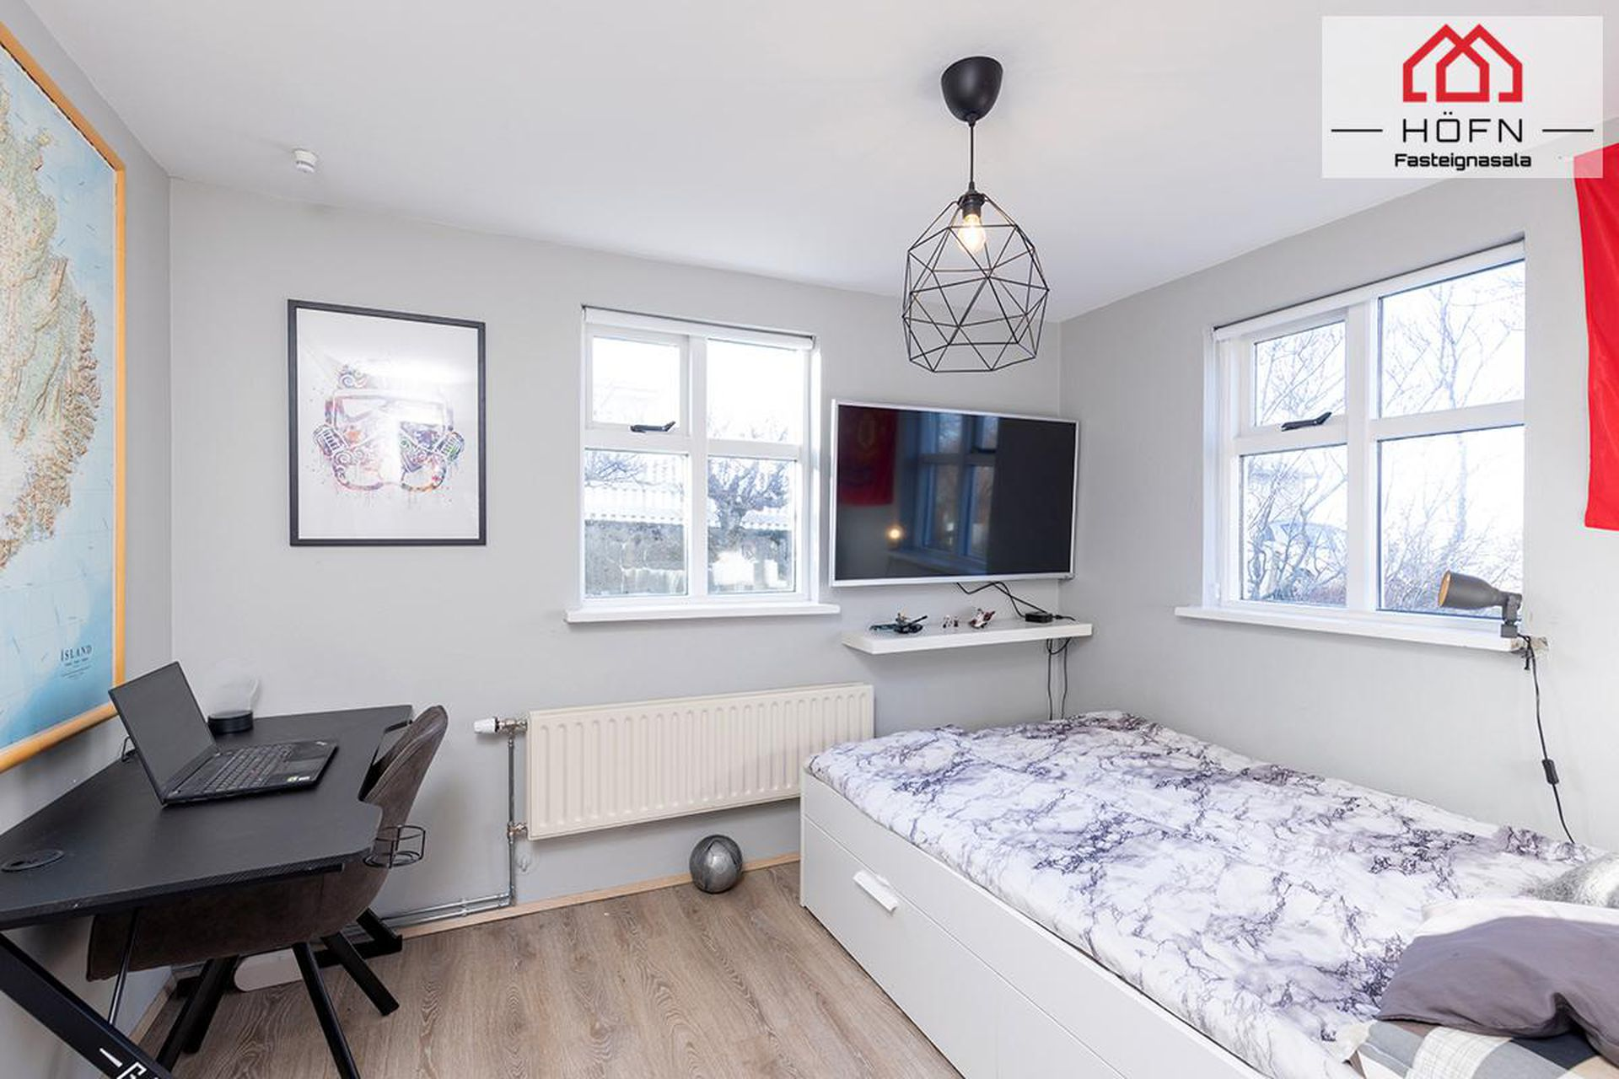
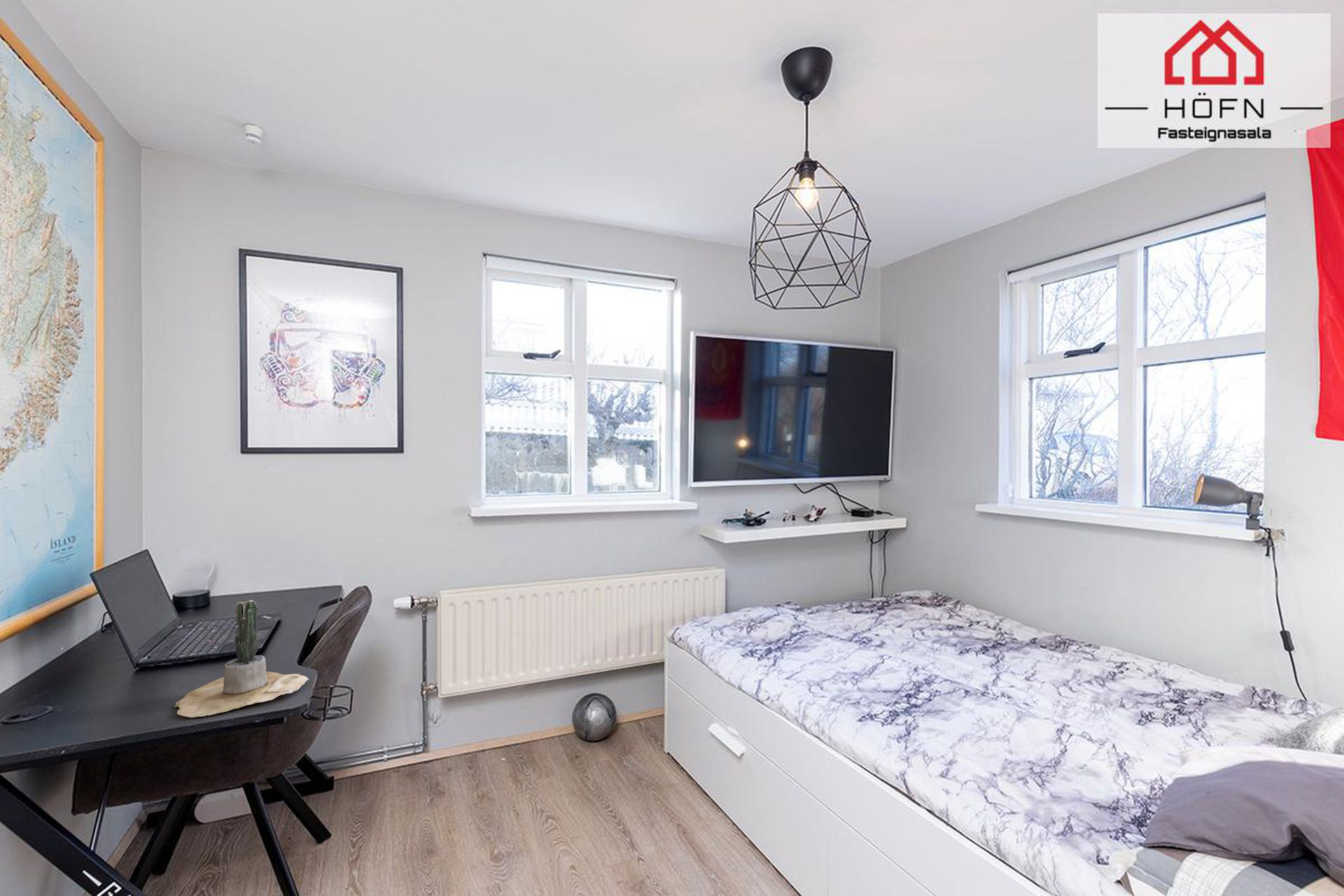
+ potted cactus [174,599,309,718]
